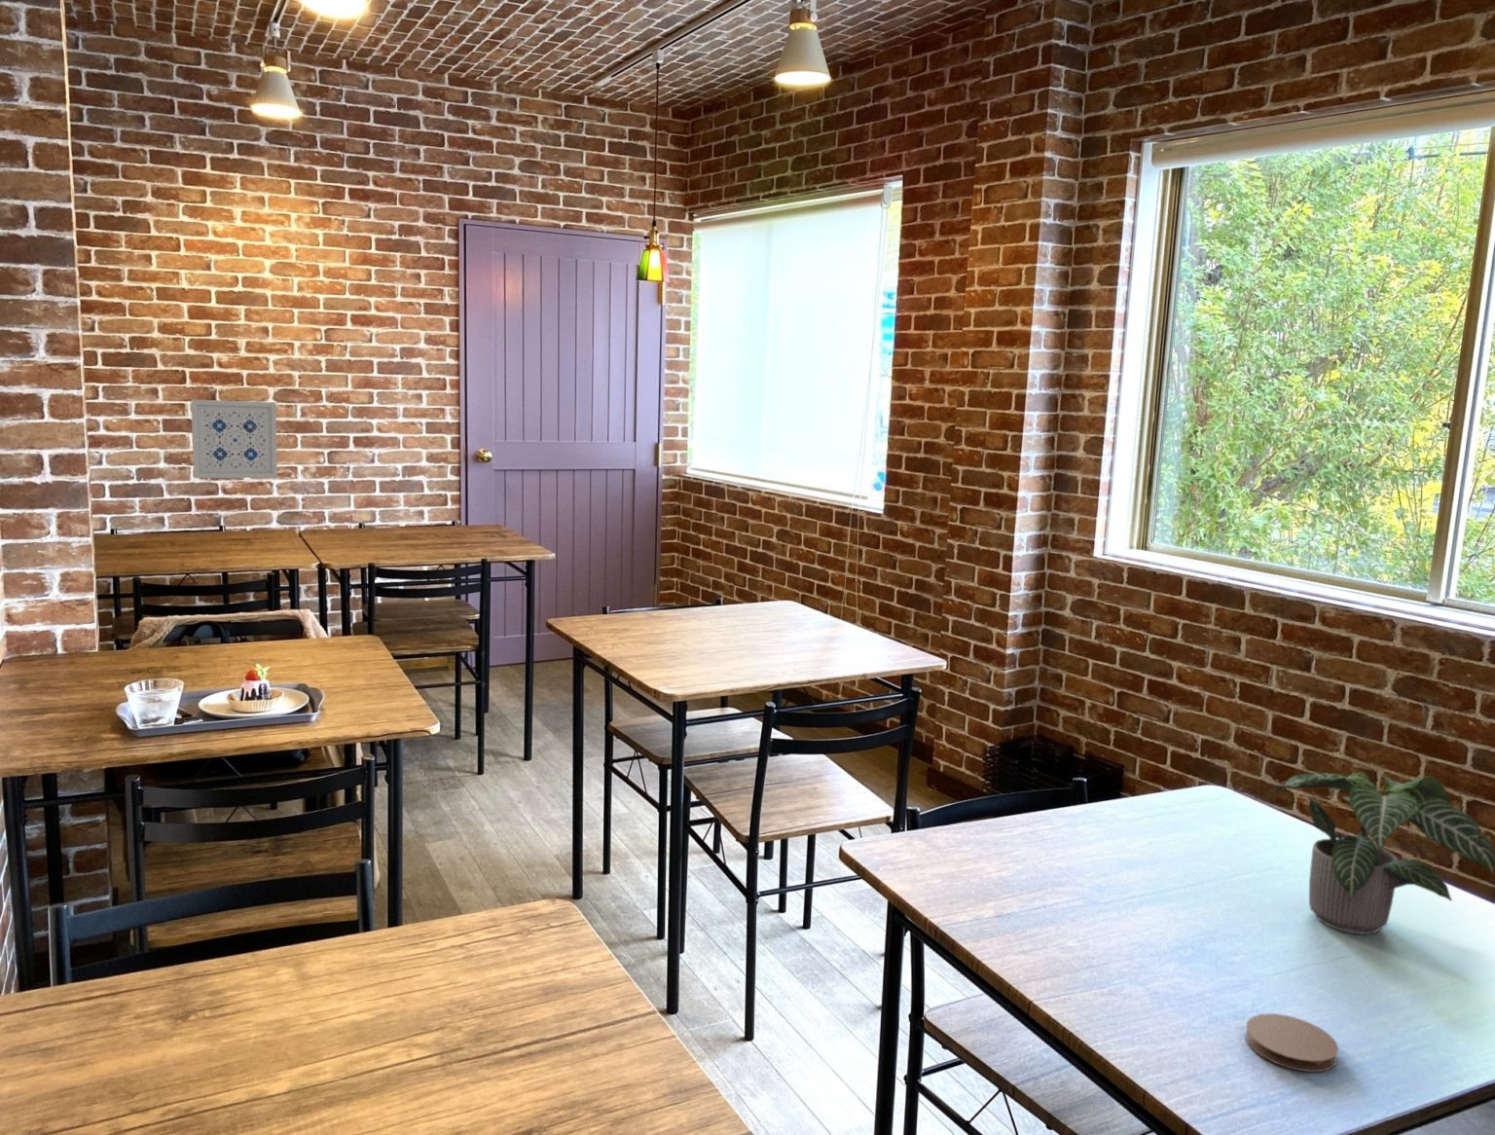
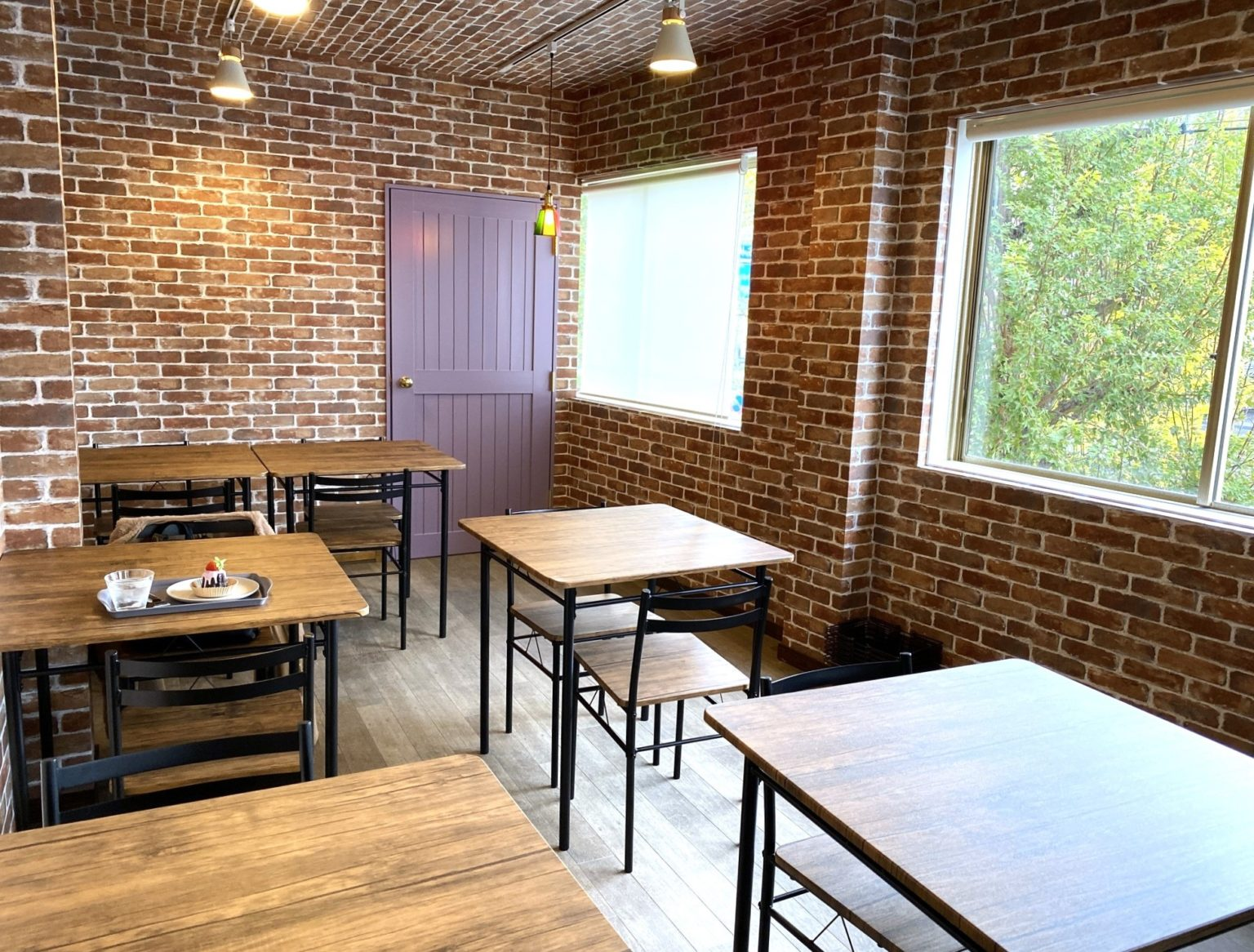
- potted plant [1272,771,1495,936]
- coaster [1243,1012,1339,1073]
- wall art [191,399,278,479]
